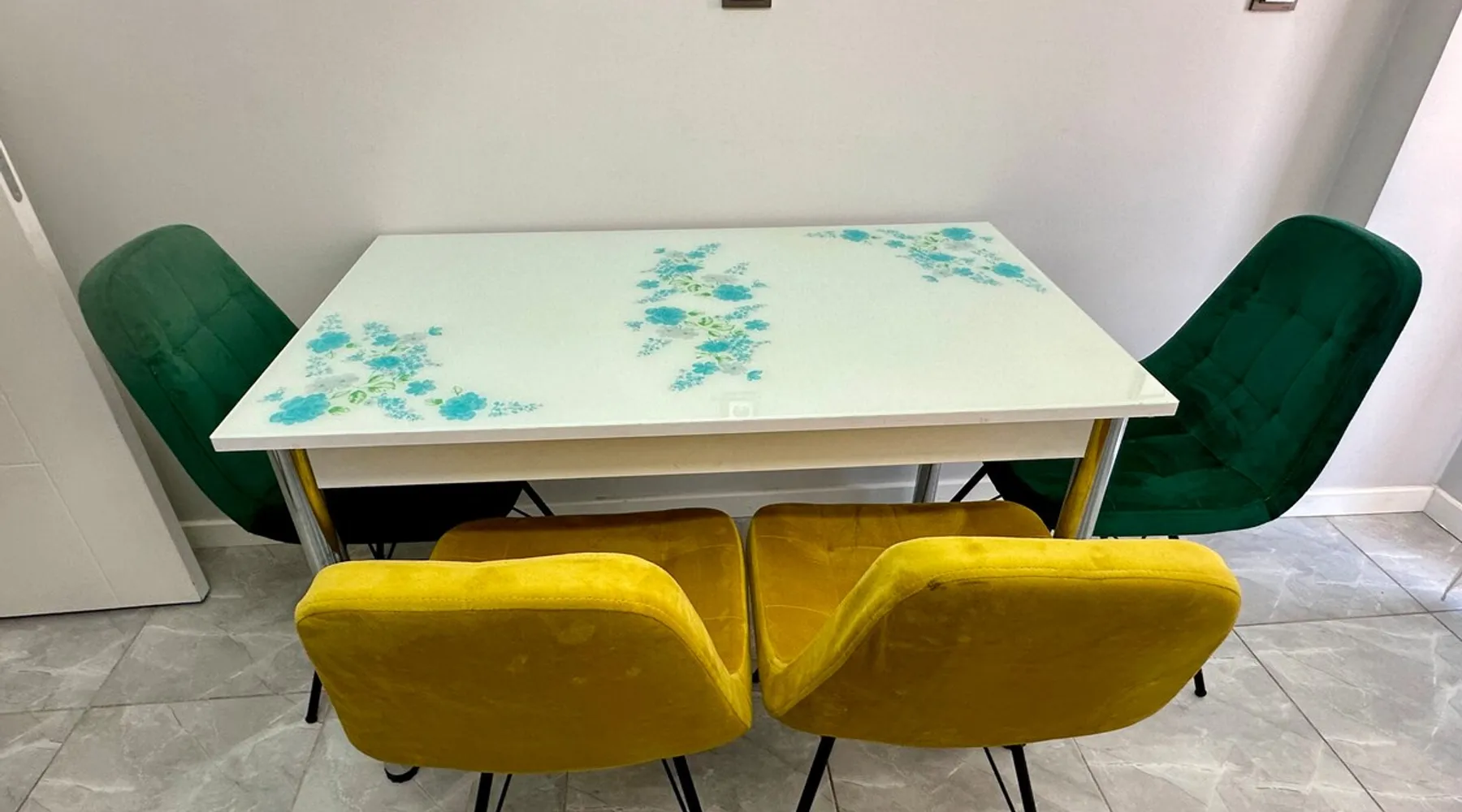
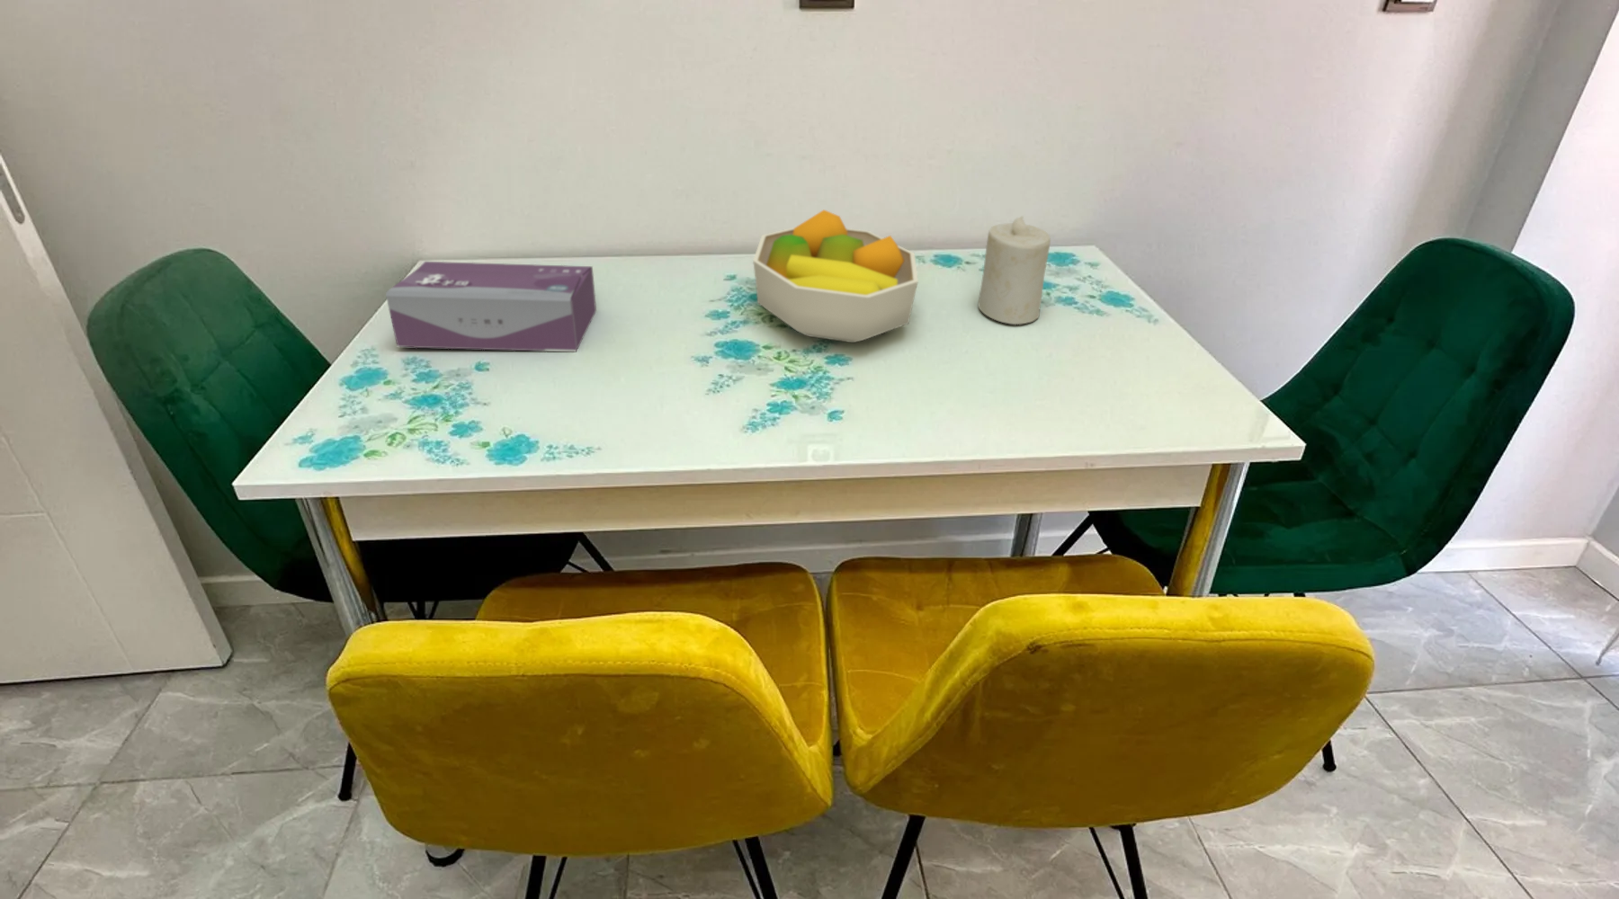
+ fruit bowl [752,208,919,343]
+ tissue box [385,260,597,352]
+ candle [978,215,1051,326]
